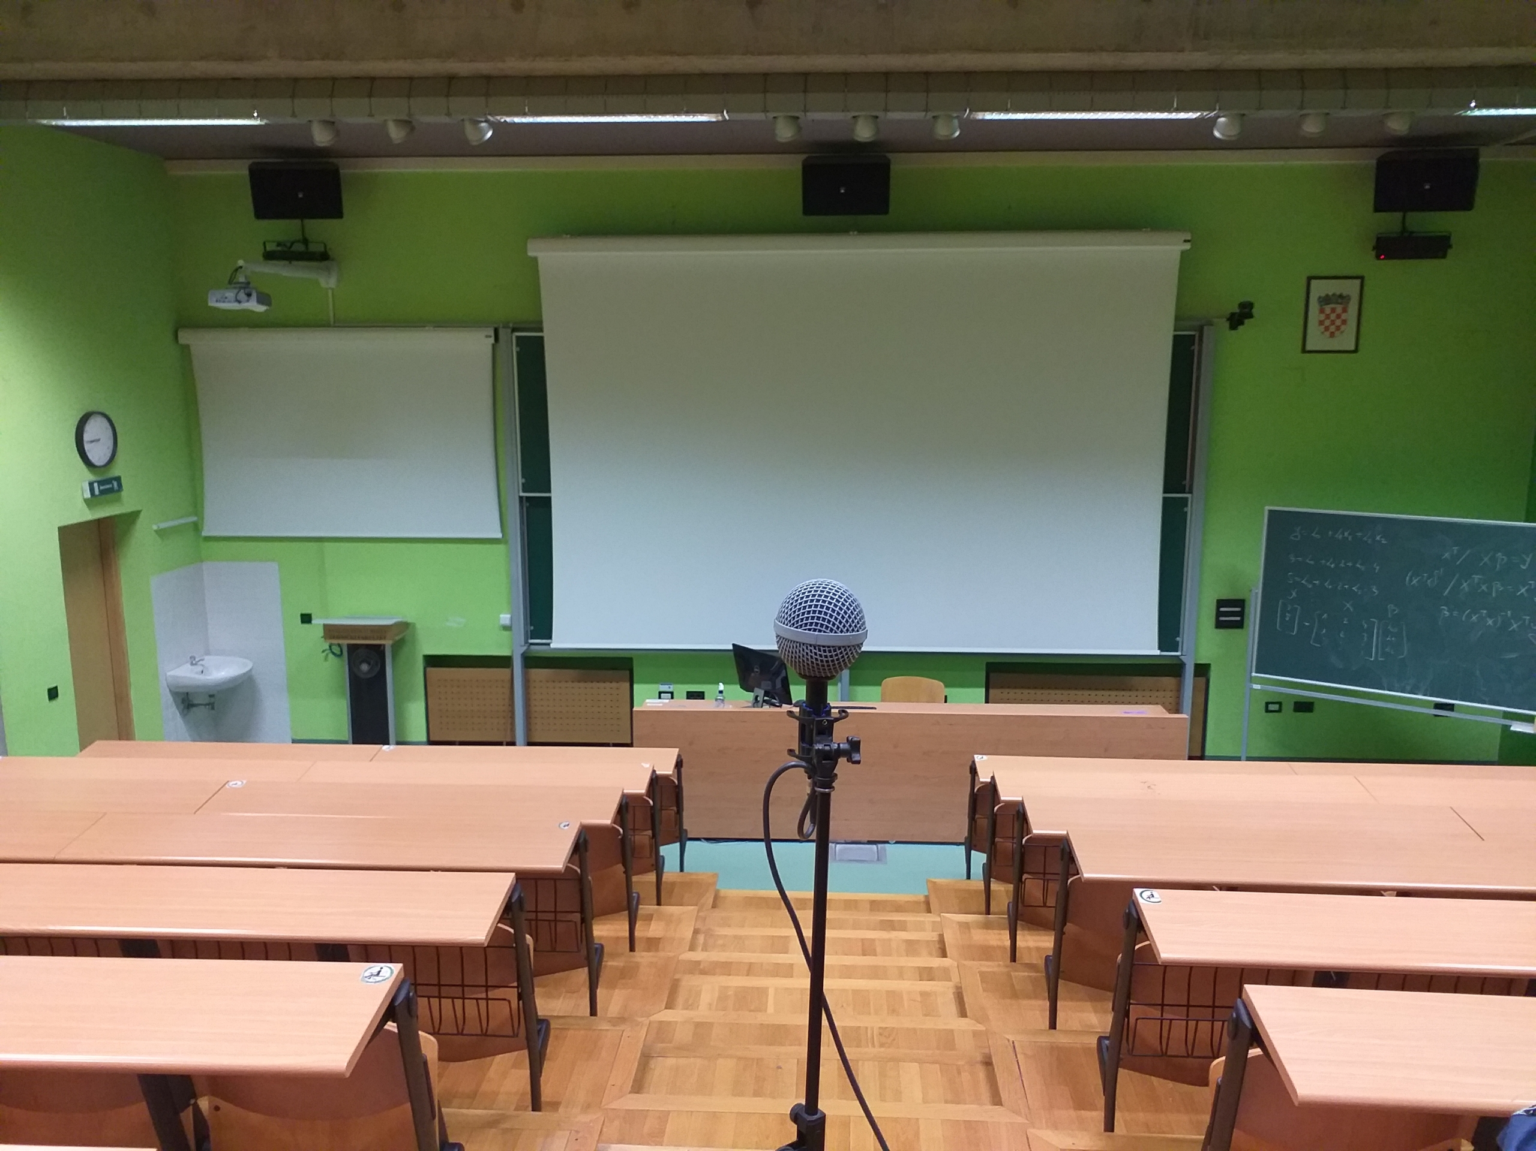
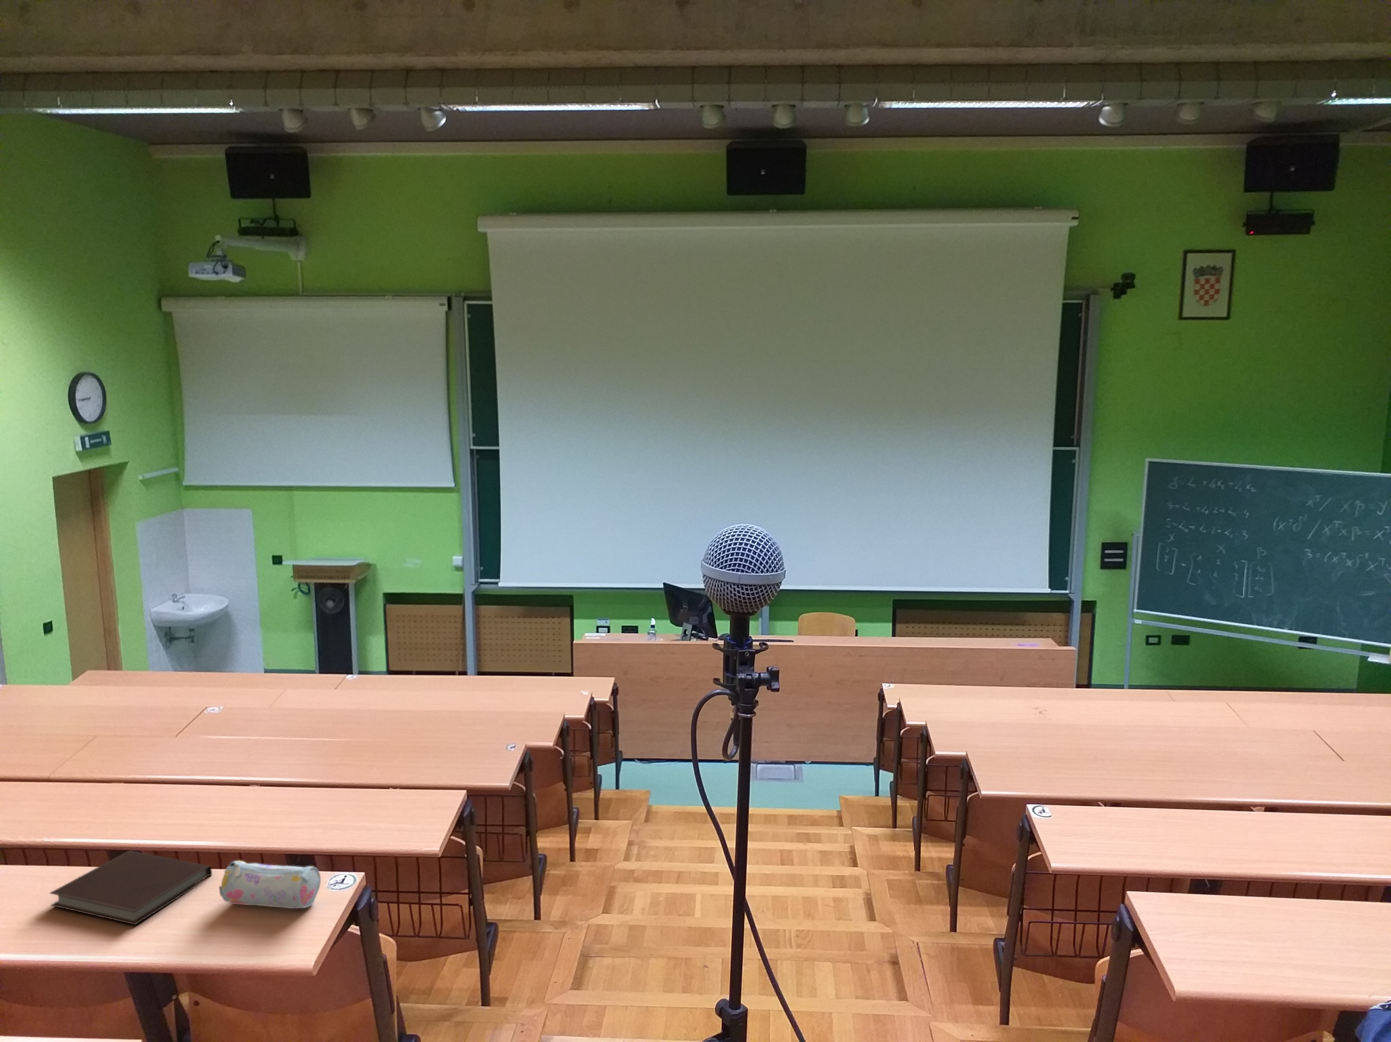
+ pencil case [218,860,321,910]
+ notebook [49,849,212,925]
